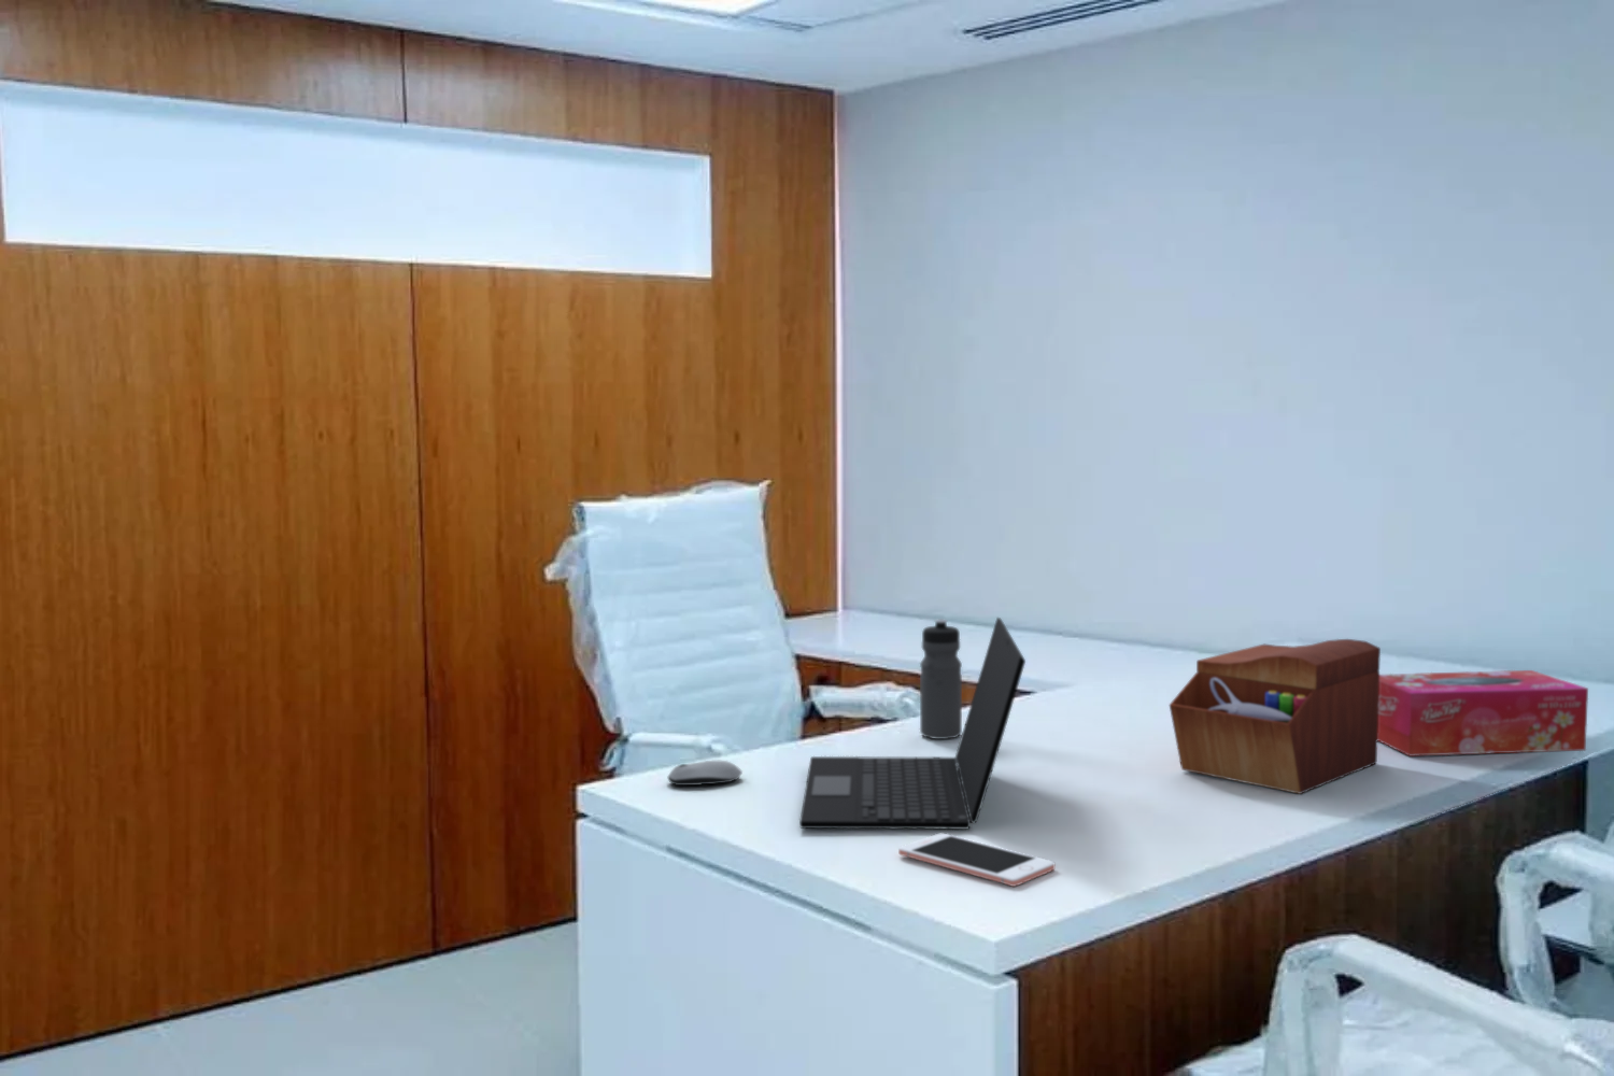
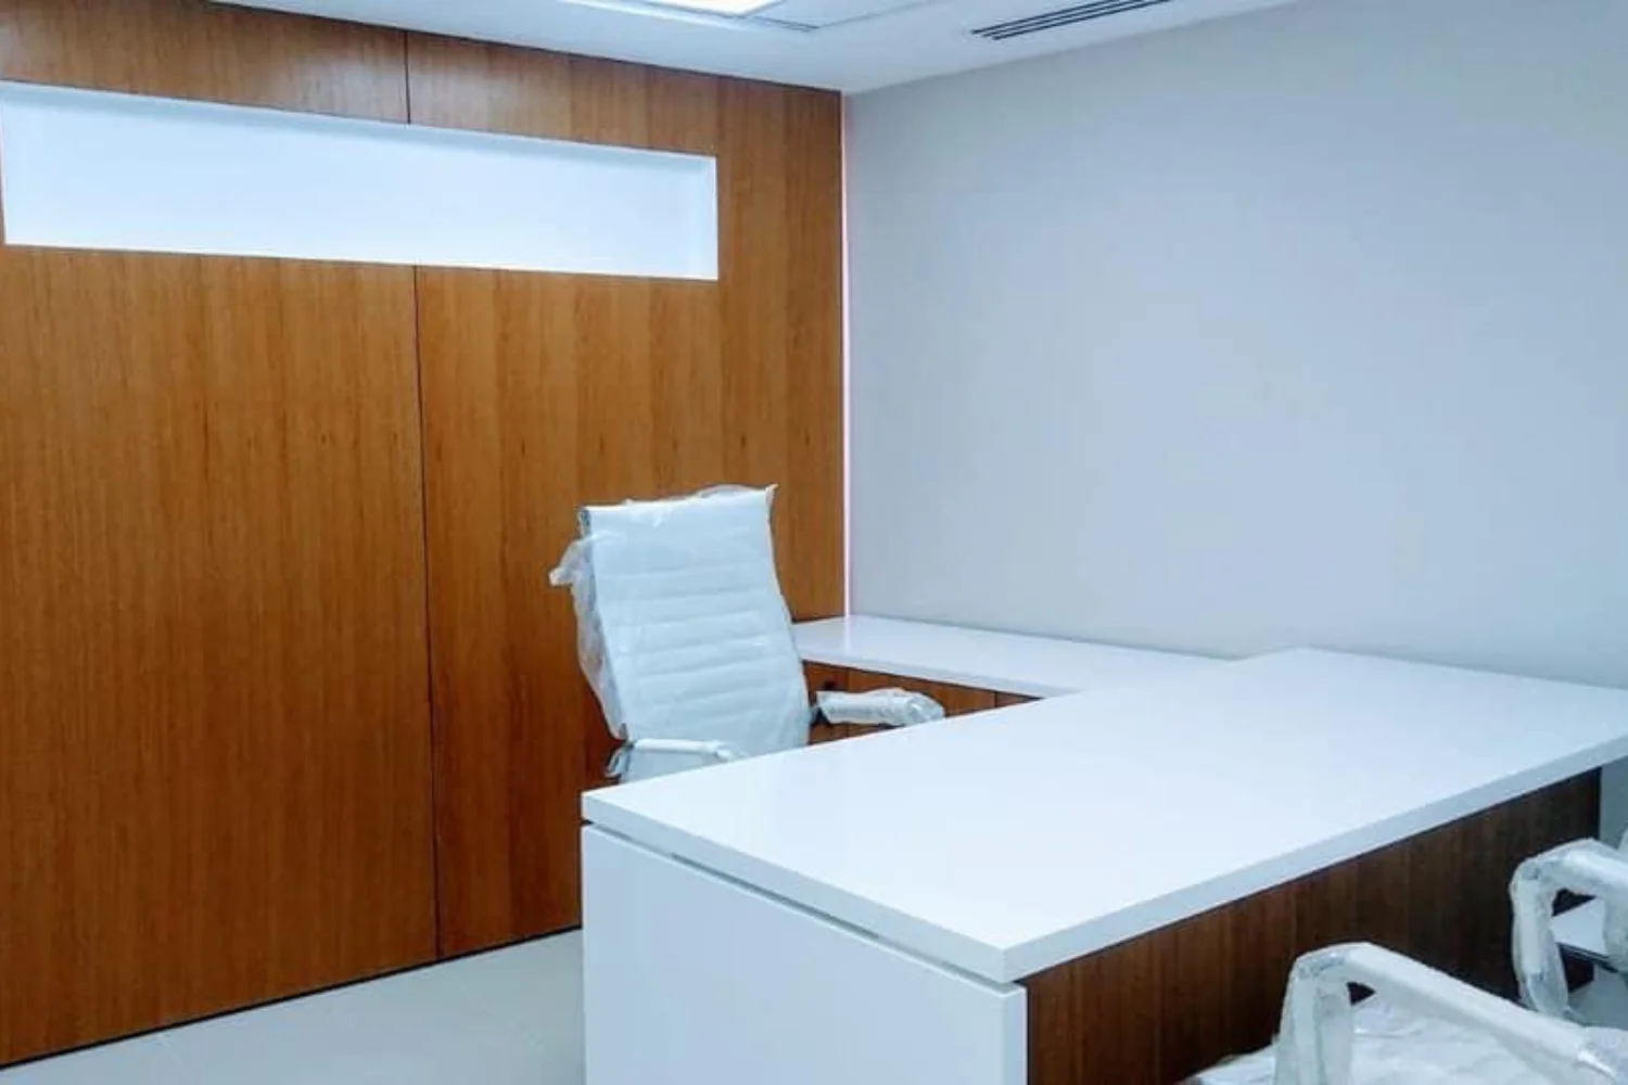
- water bottle [919,617,963,740]
- tissue box [1377,669,1589,758]
- cell phone [897,832,1056,887]
- computer mouse [668,760,743,787]
- sewing box [1168,638,1381,795]
- laptop [799,616,1027,831]
